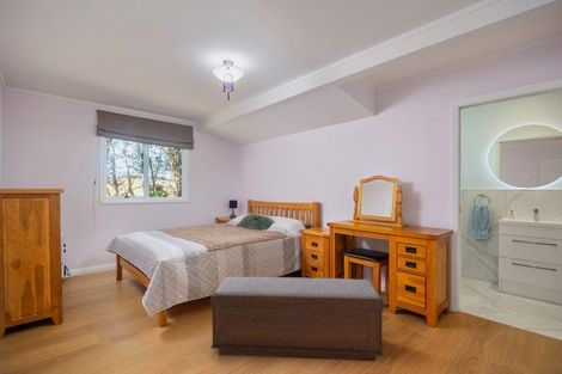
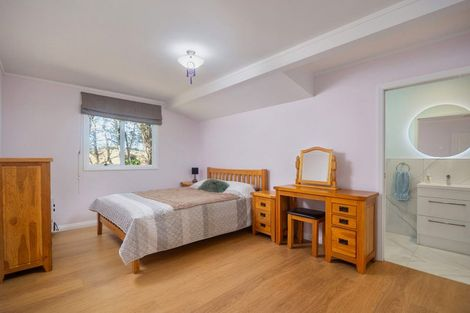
- bench [209,276,385,362]
